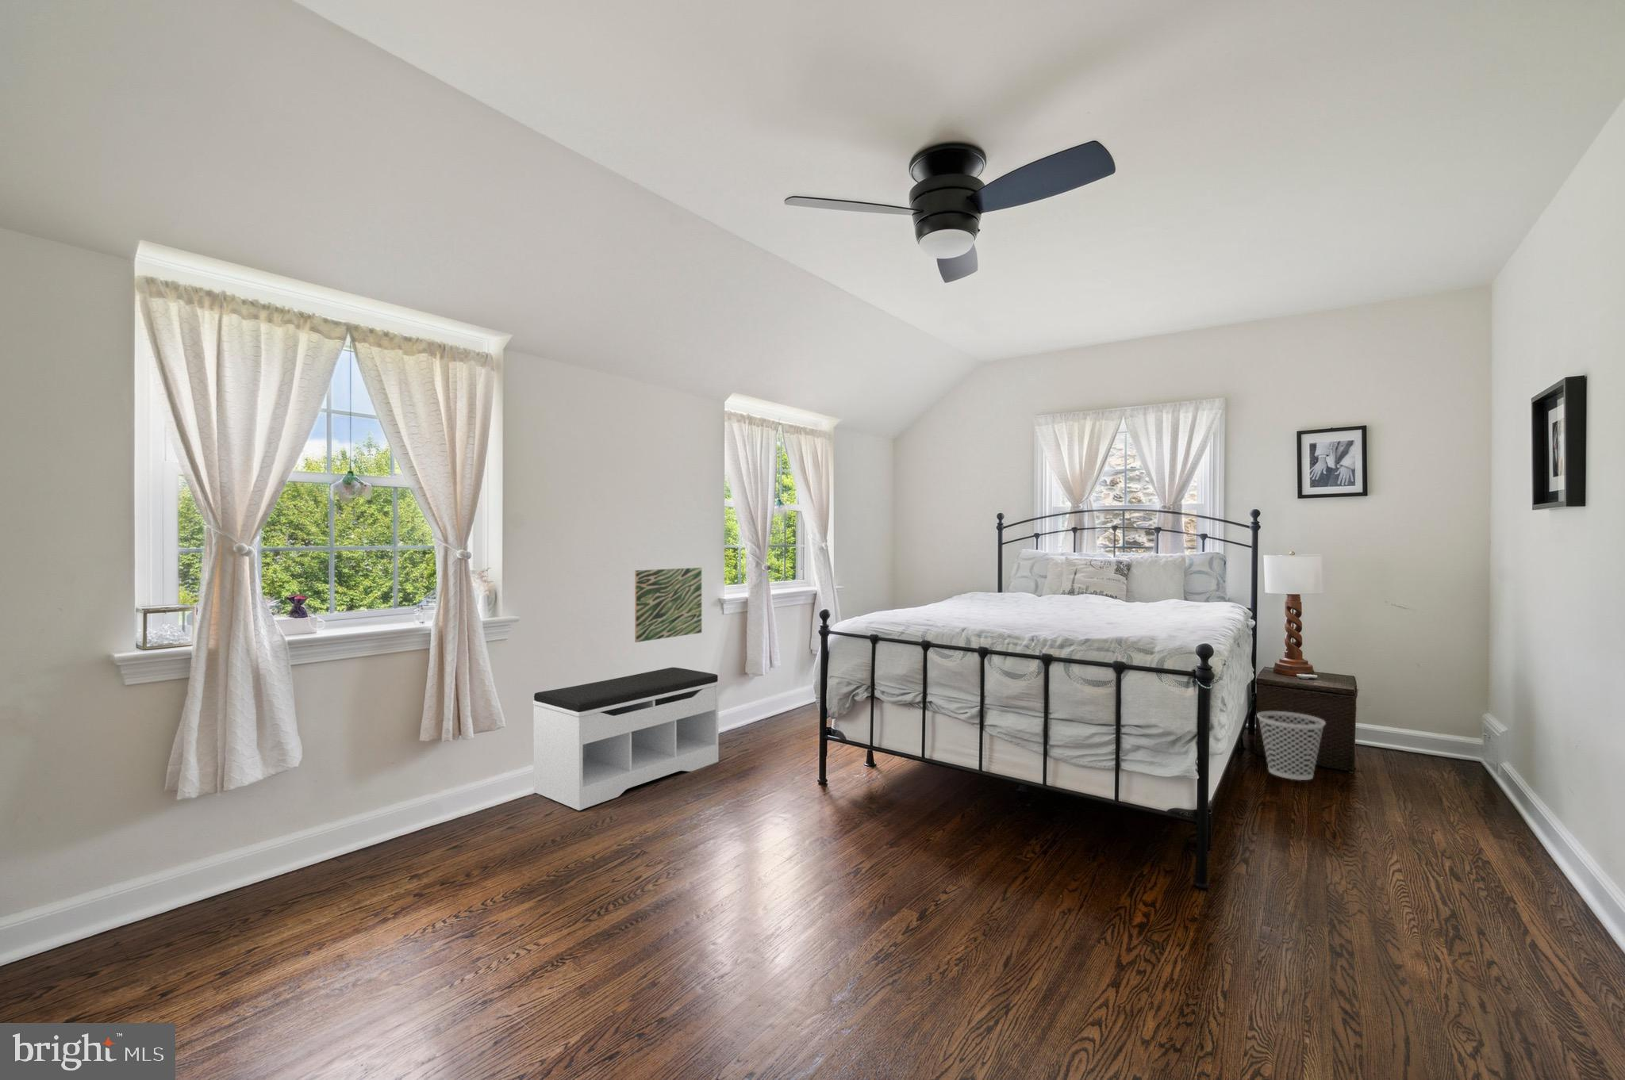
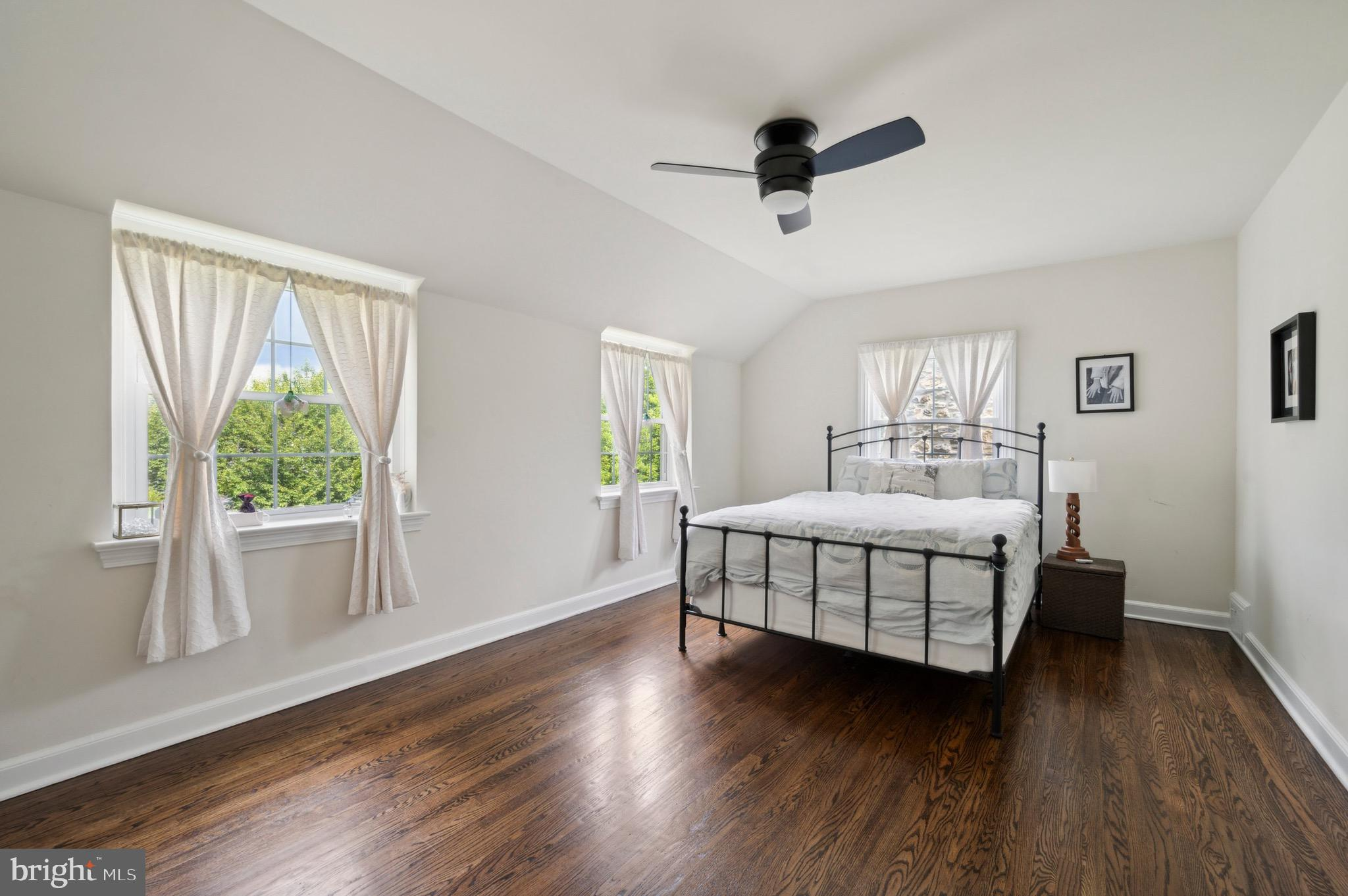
- wastebasket [1256,710,1327,781]
- bench [533,667,720,811]
- wall art [634,567,703,644]
